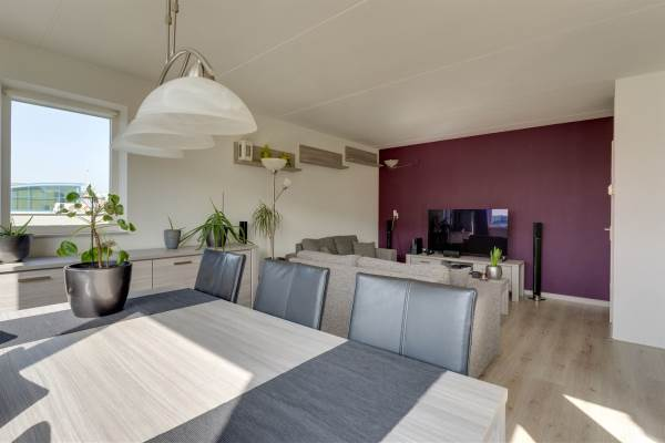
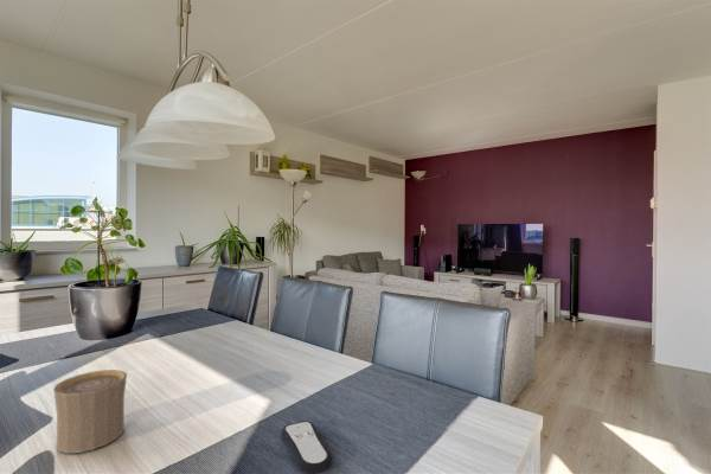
+ cup [52,369,128,454]
+ remote control [280,419,333,474]
